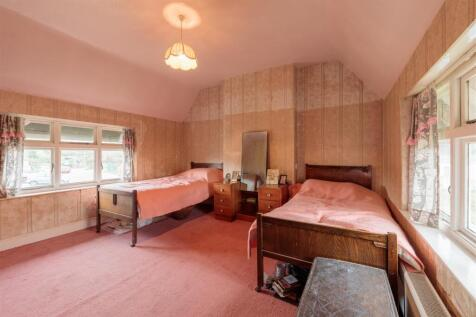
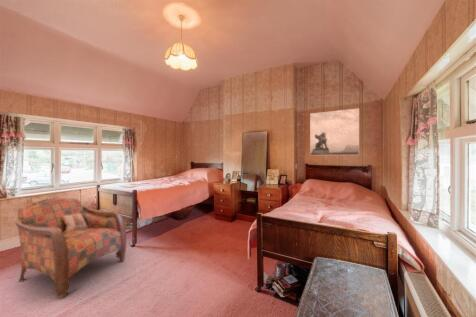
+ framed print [309,107,360,156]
+ armchair [14,197,127,299]
